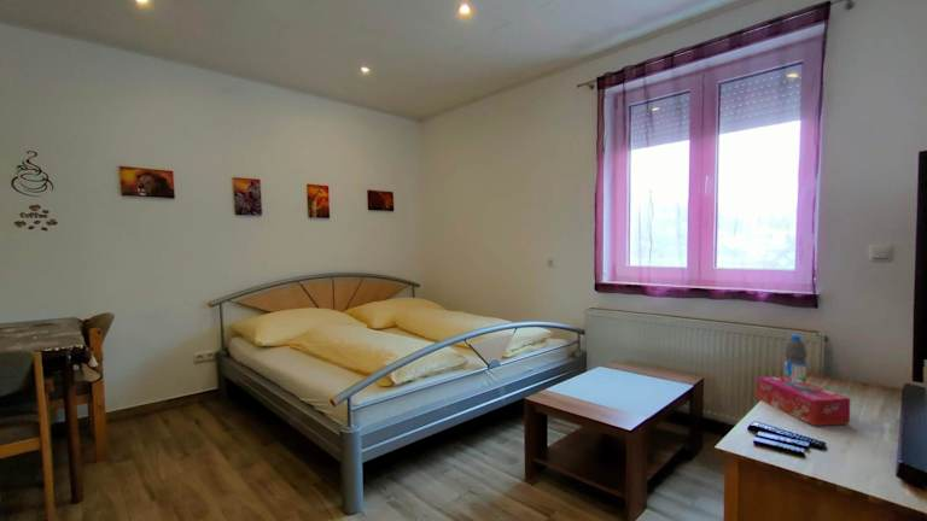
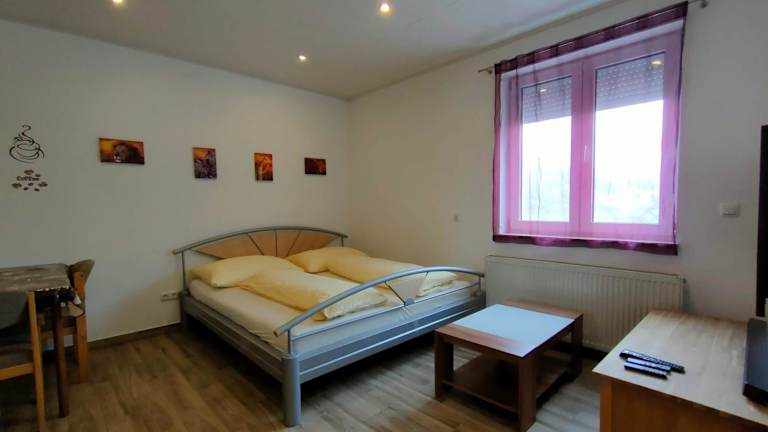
- water bottle [783,334,808,382]
- tissue box [756,375,851,427]
